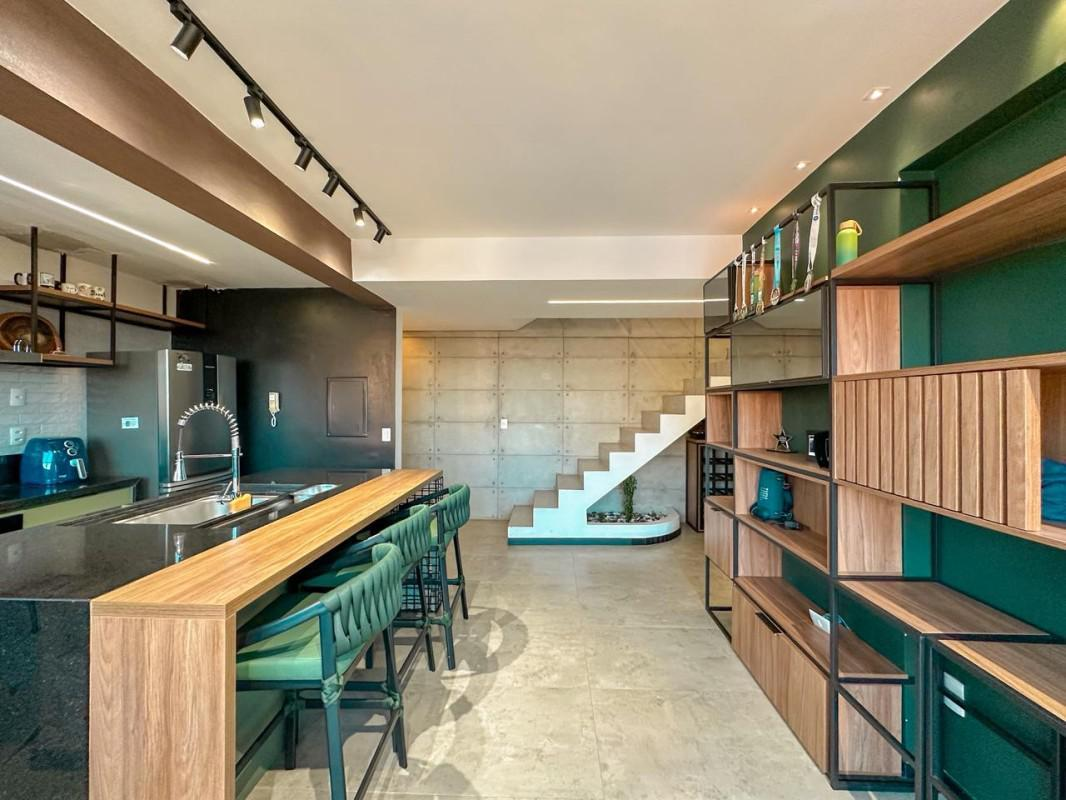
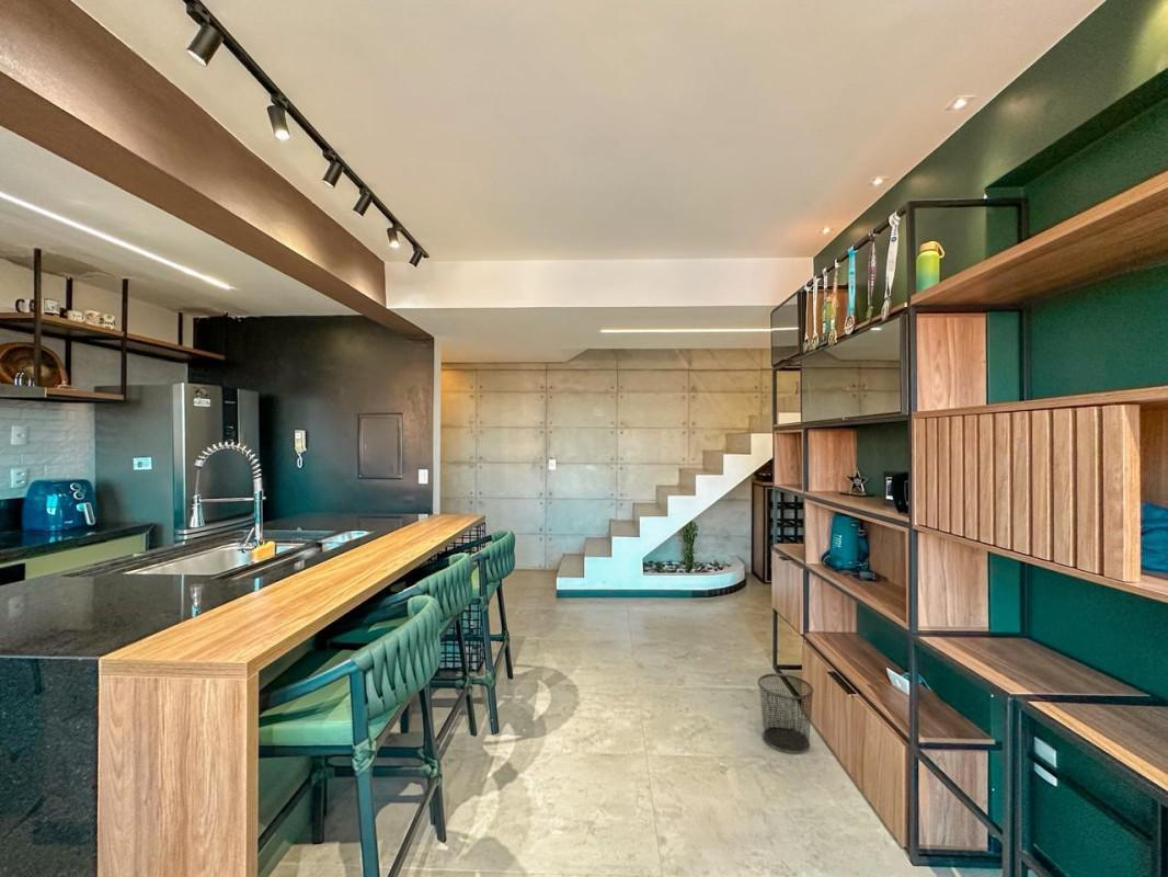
+ waste bin [757,672,814,754]
